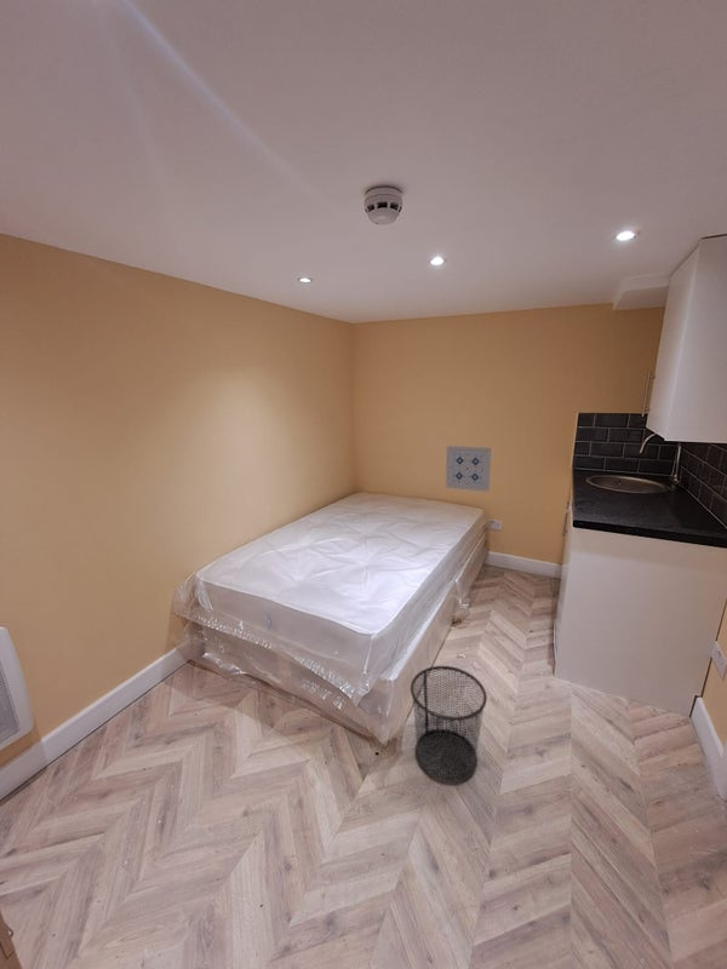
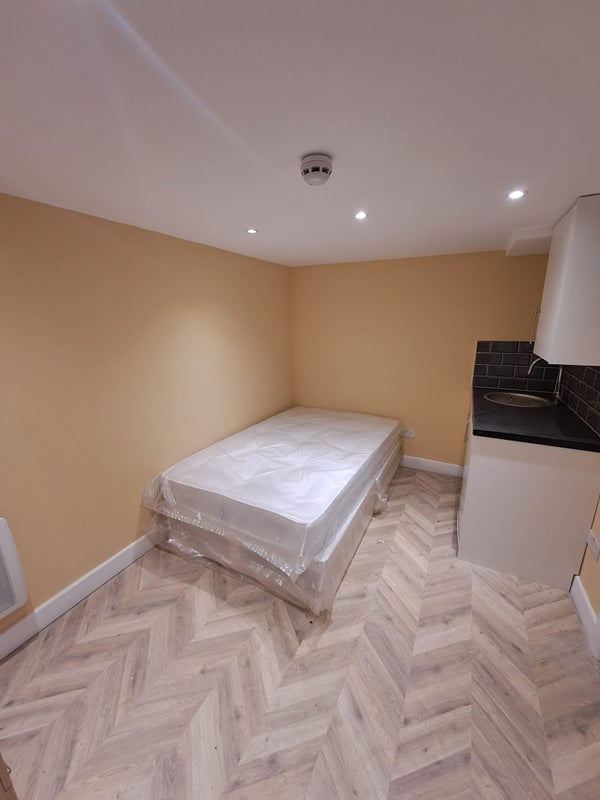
- wall art [445,445,492,493]
- waste bin [410,665,488,784]
